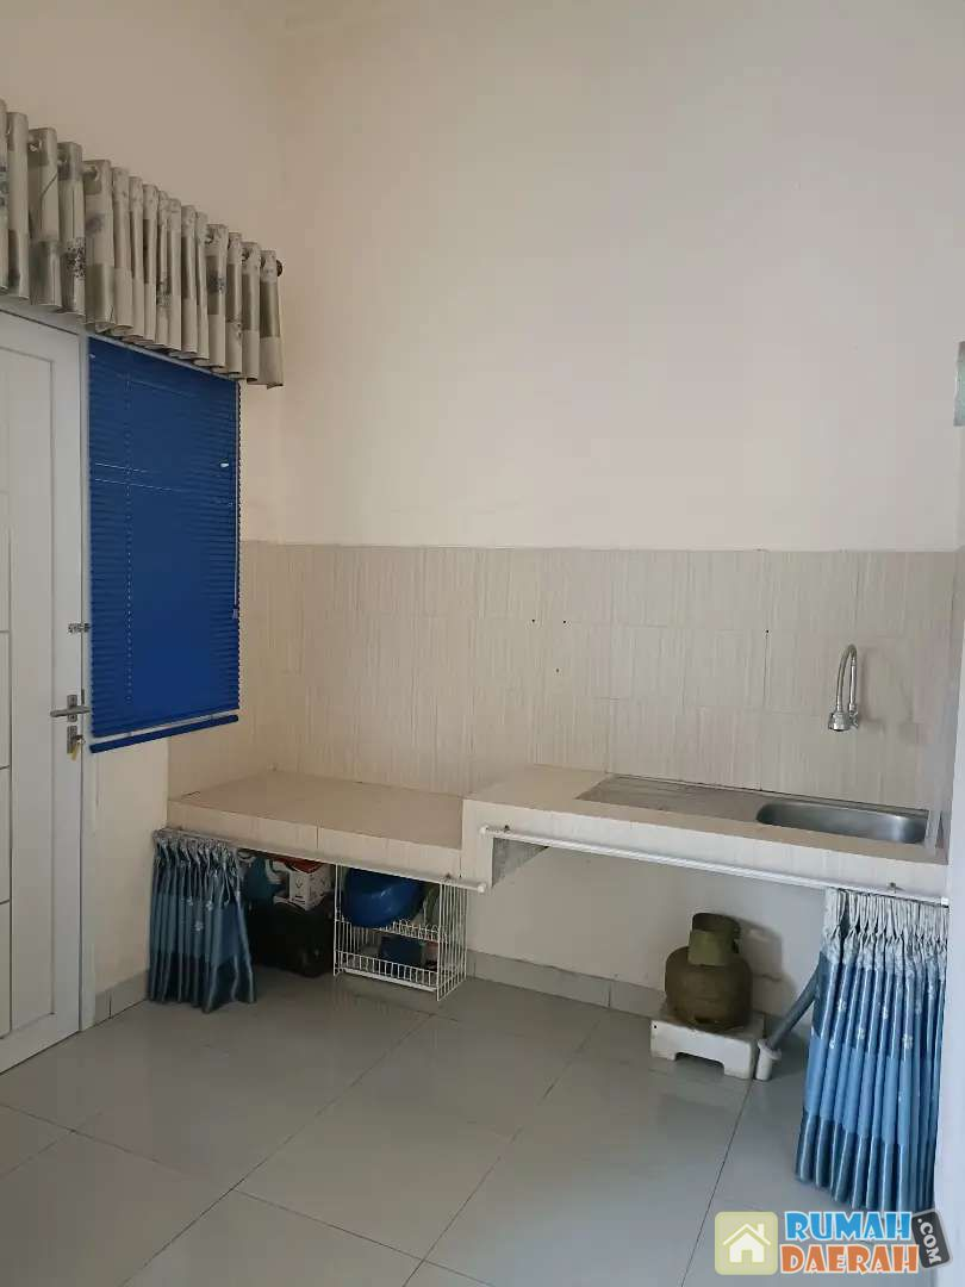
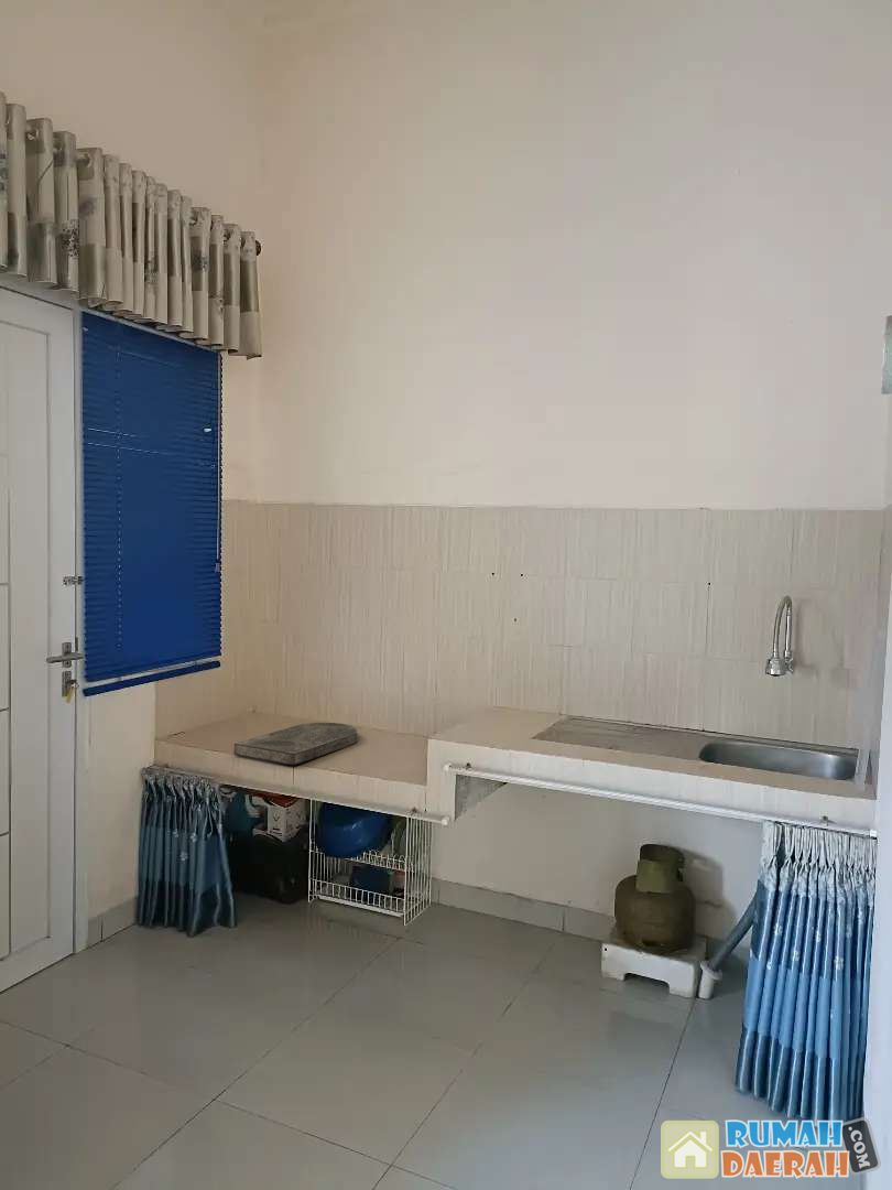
+ cutting board [233,722,358,766]
